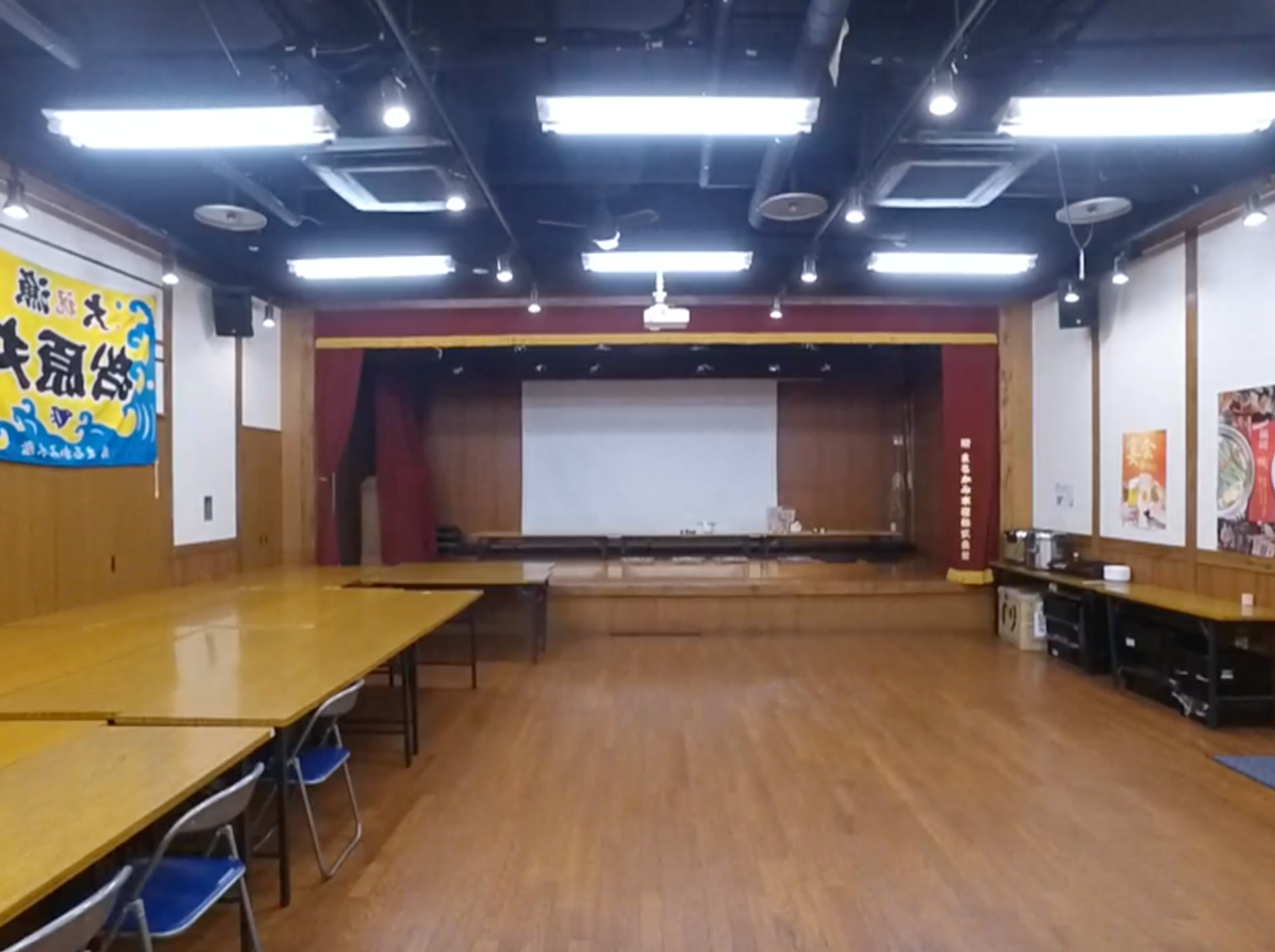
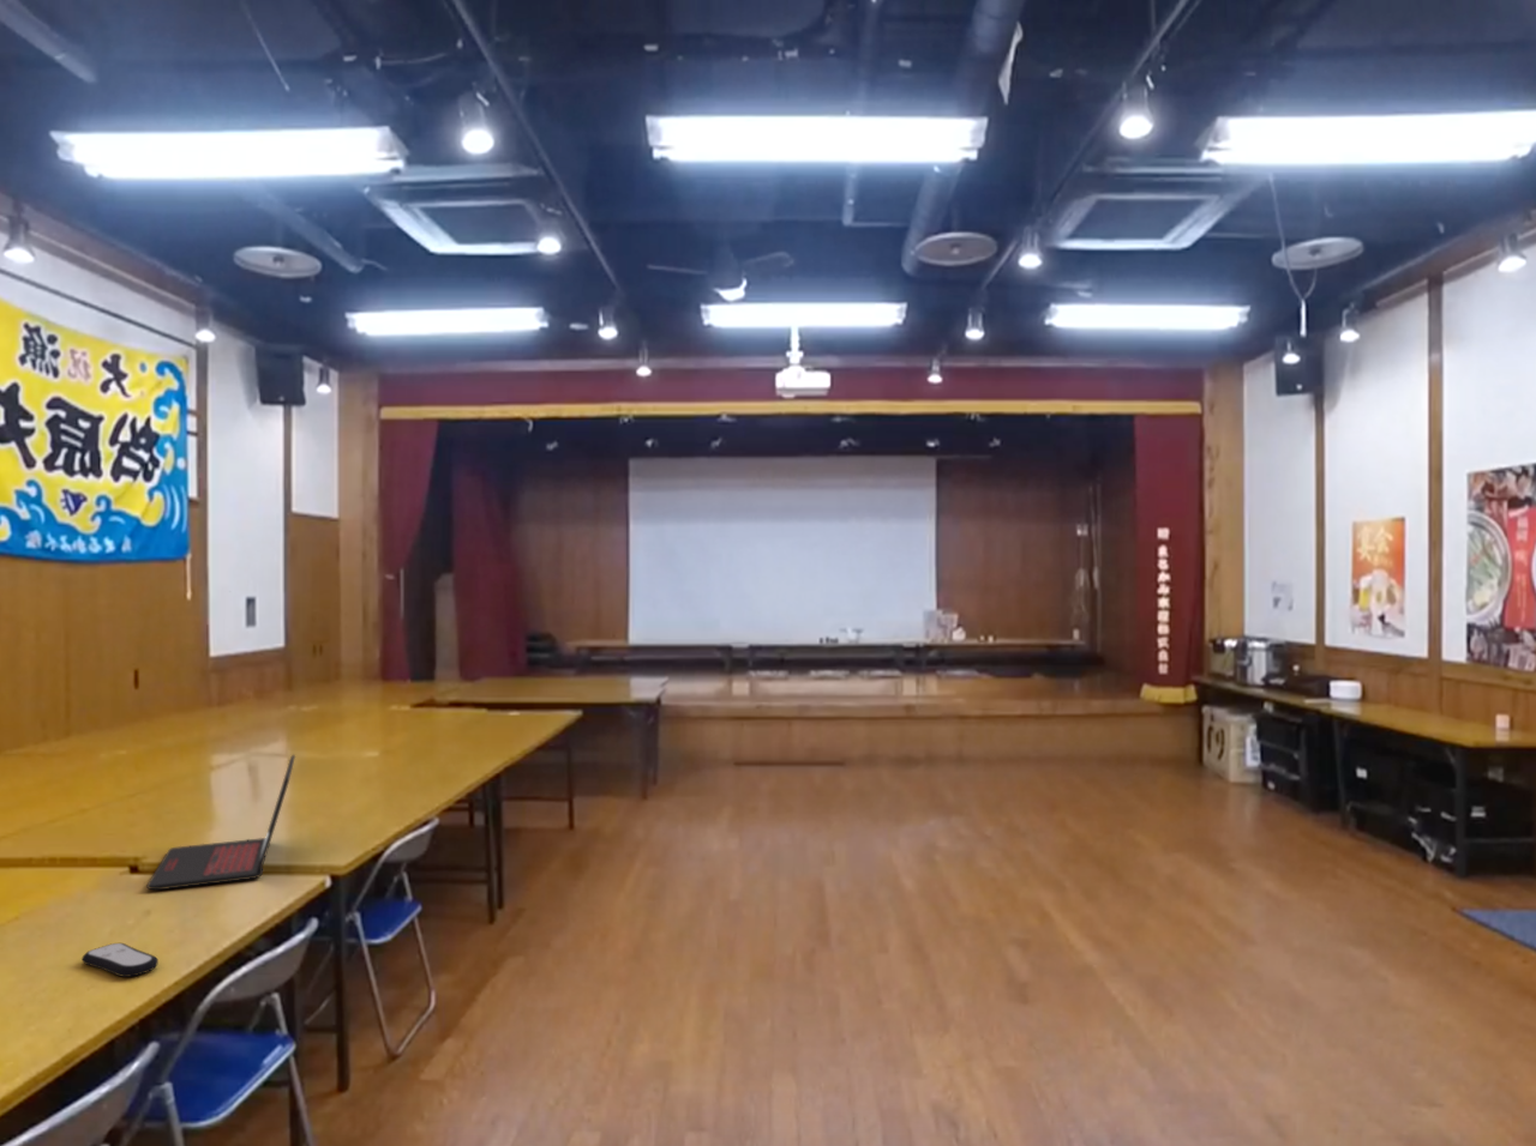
+ laptop [147,752,296,891]
+ remote control [81,943,159,979]
